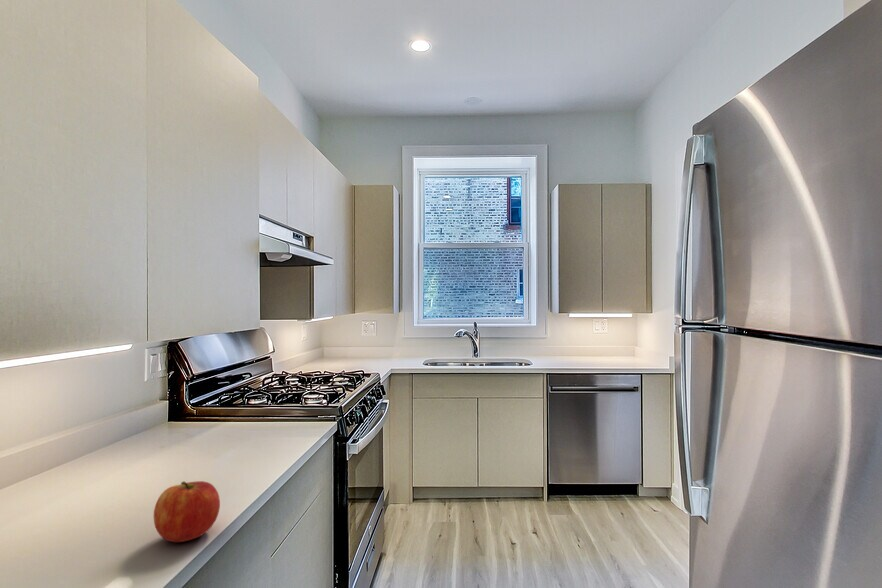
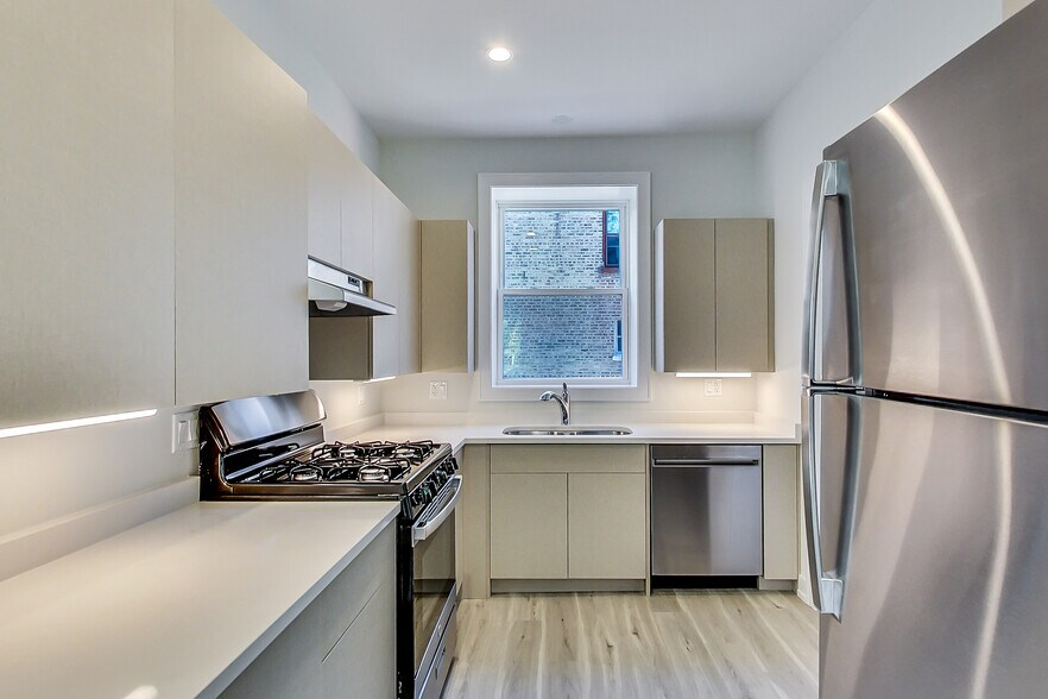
- apple [153,480,221,543]
